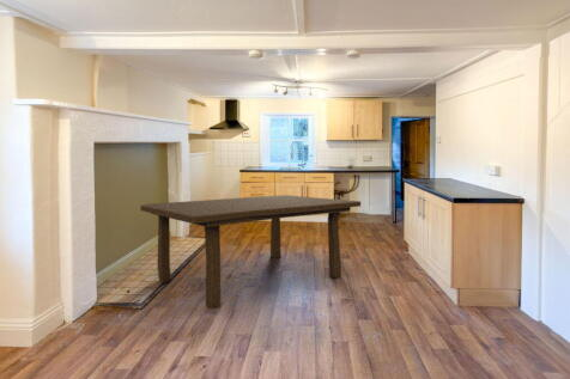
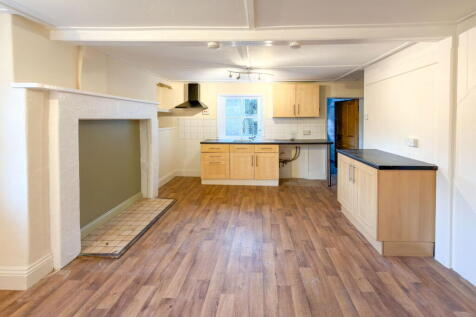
- dining table [139,194,362,311]
